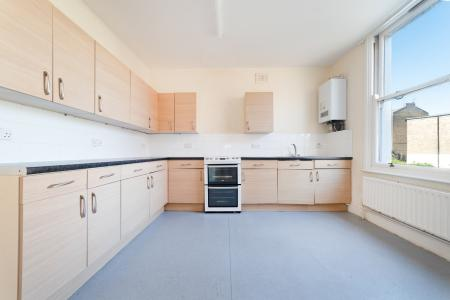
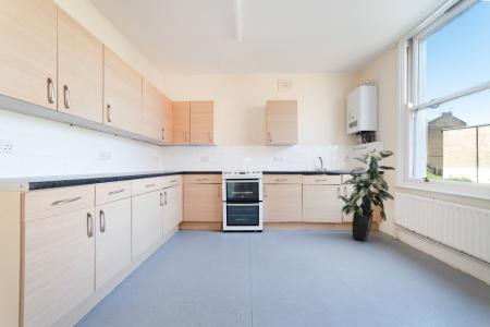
+ indoor plant [339,145,396,242]
